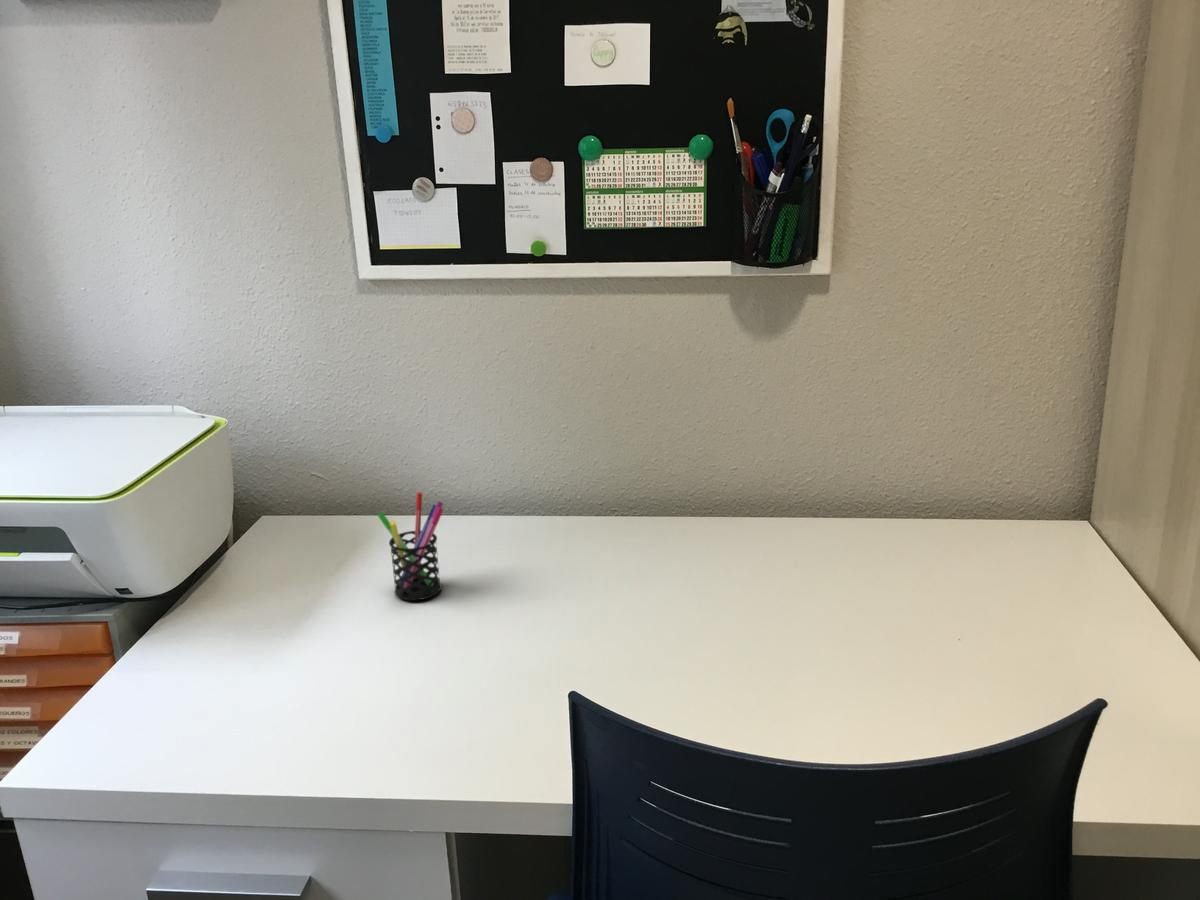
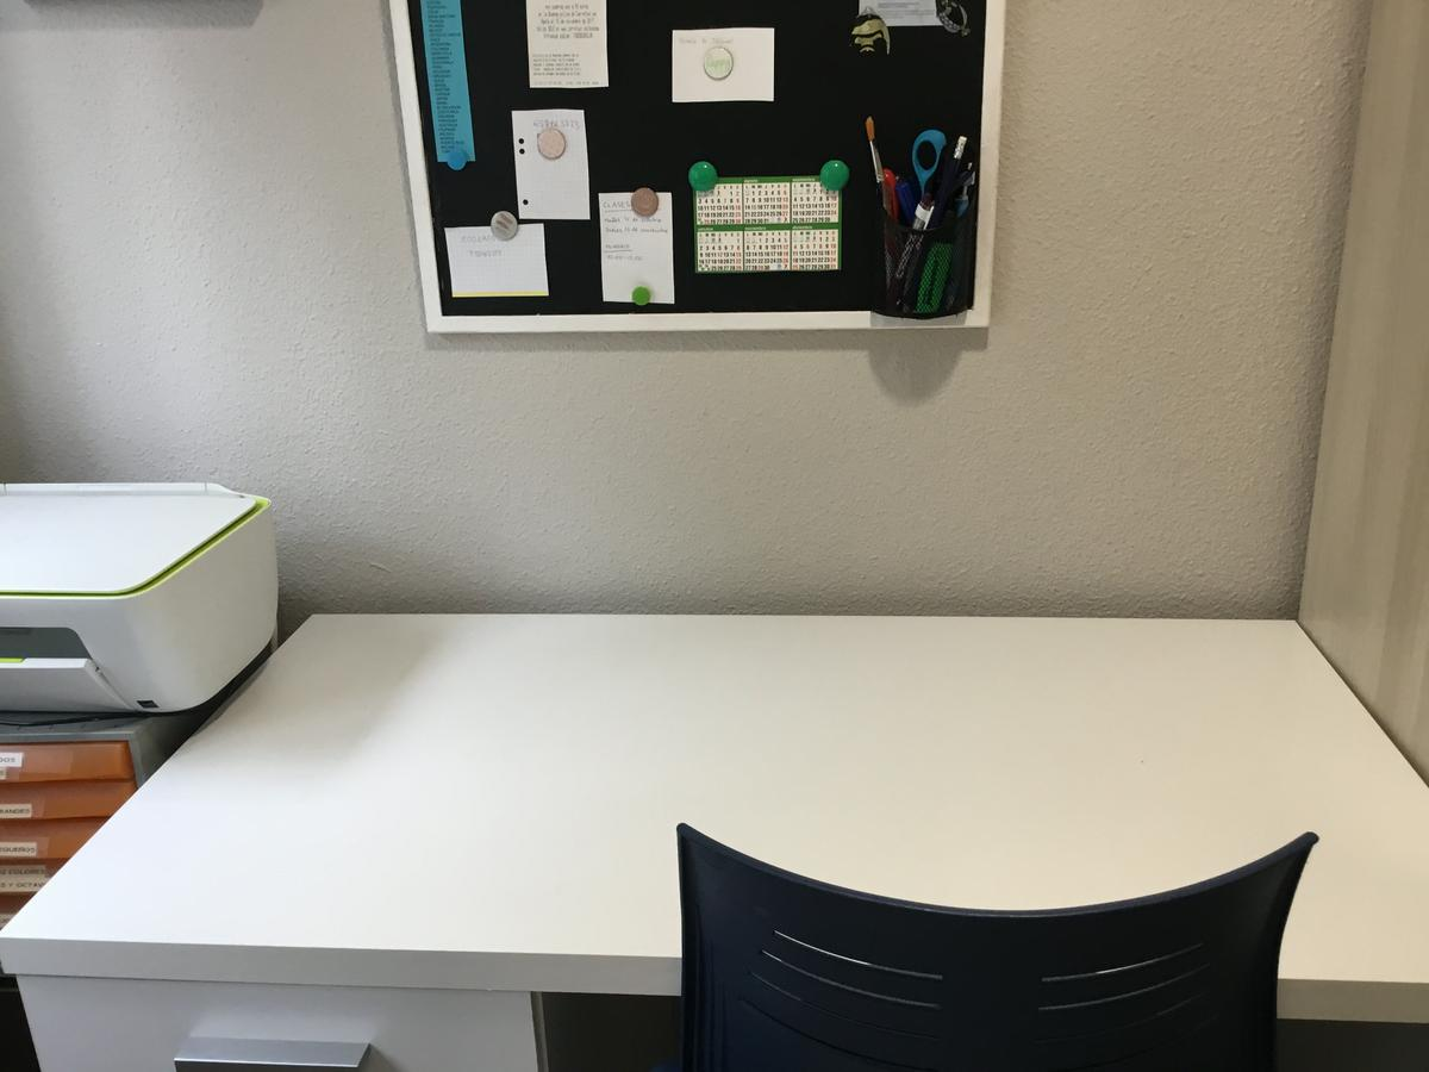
- pen holder [377,491,445,601]
